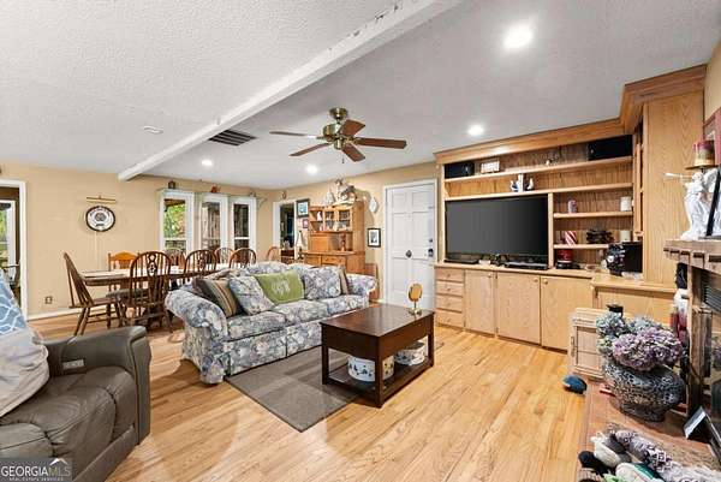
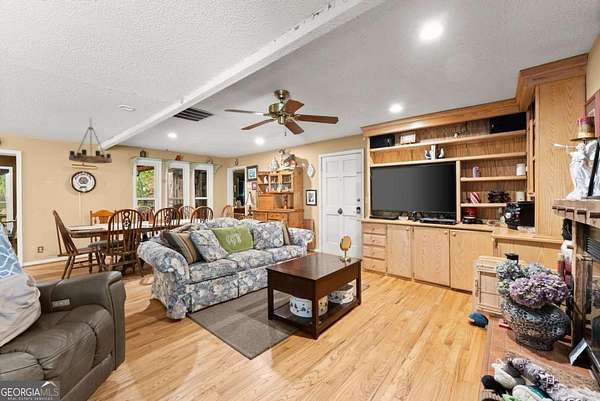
+ chandelier [68,117,113,164]
